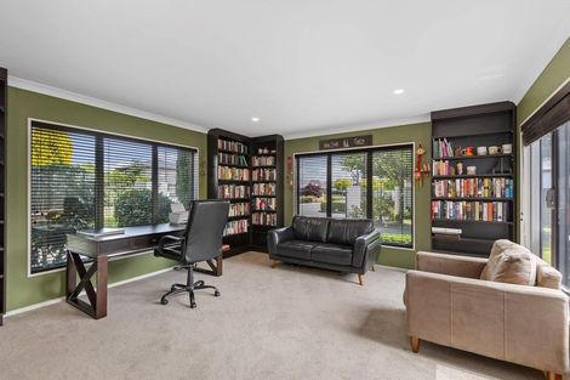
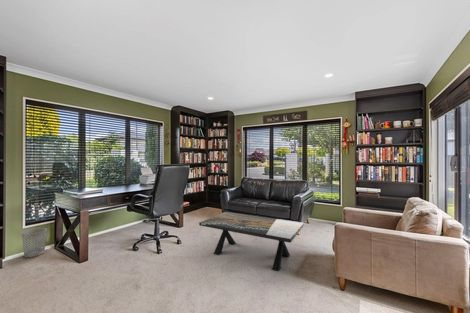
+ coffee table [198,211,305,272]
+ wastebasket [21,227,48,258]
